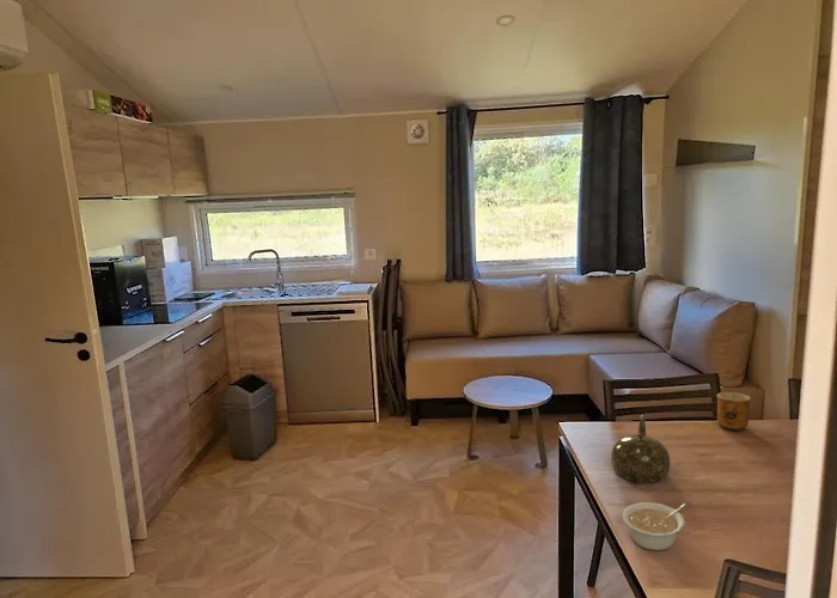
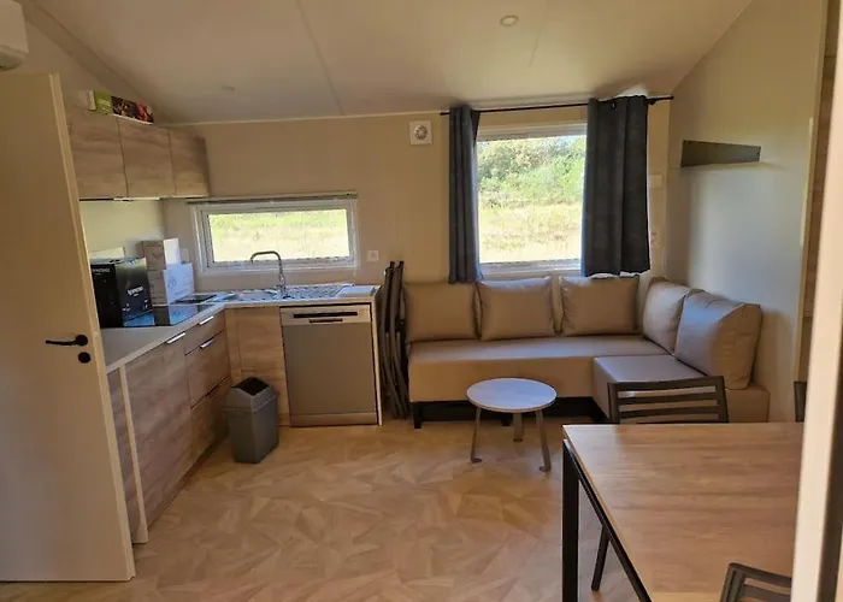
- legume [622,501,690,551]
- teapot [610,414,672,487]
- cup [716,391,752,432]
